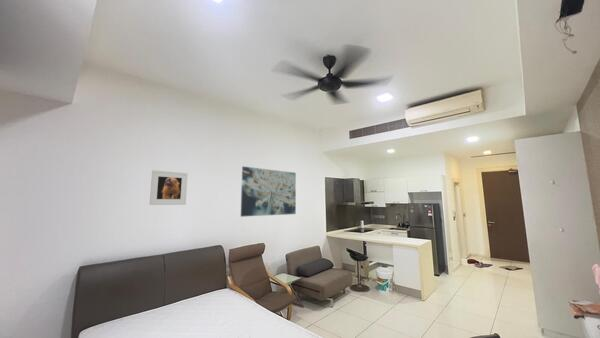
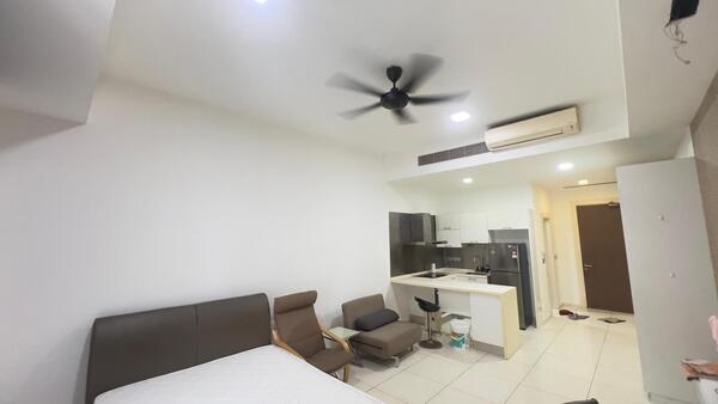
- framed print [148,169,189,206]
- wall art [240,165,297,218]
